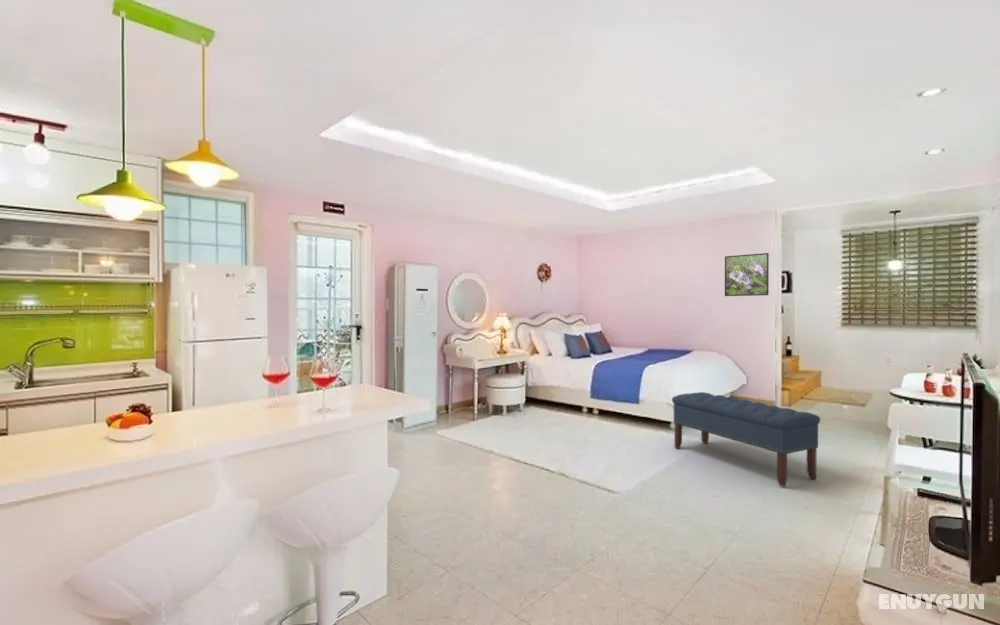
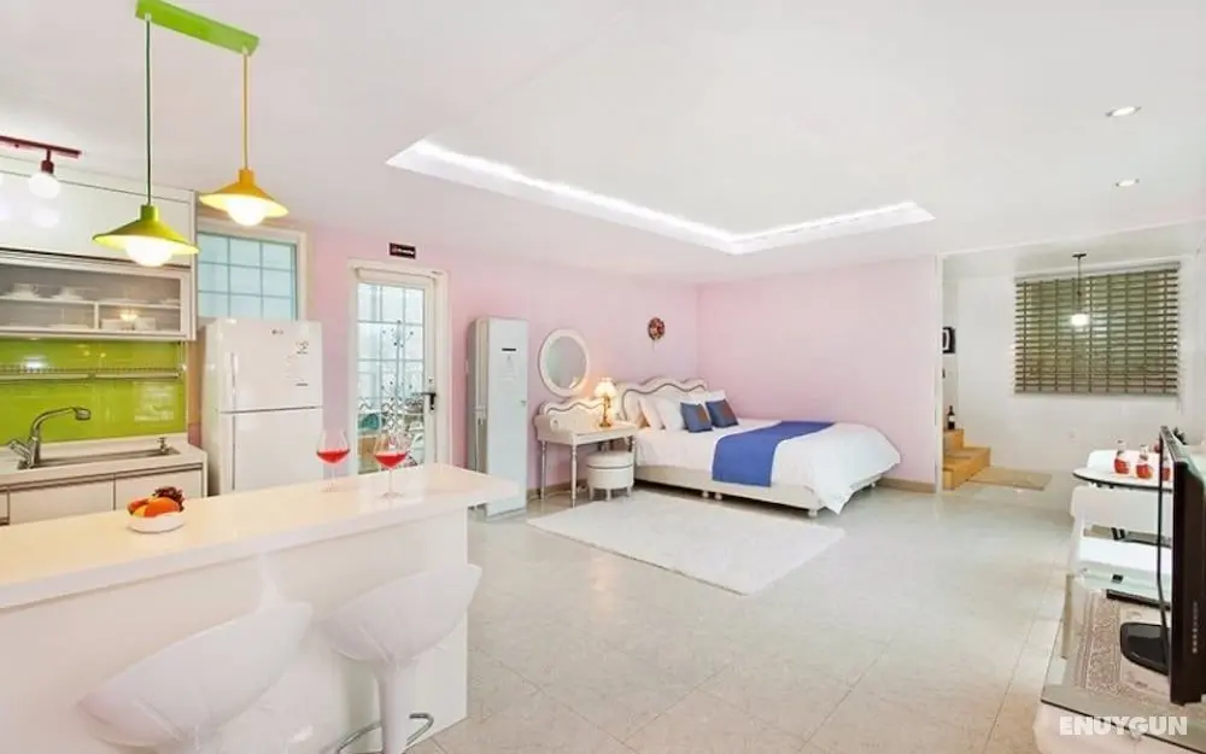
- bench [671,391,821,487]
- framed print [724,252,770,297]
